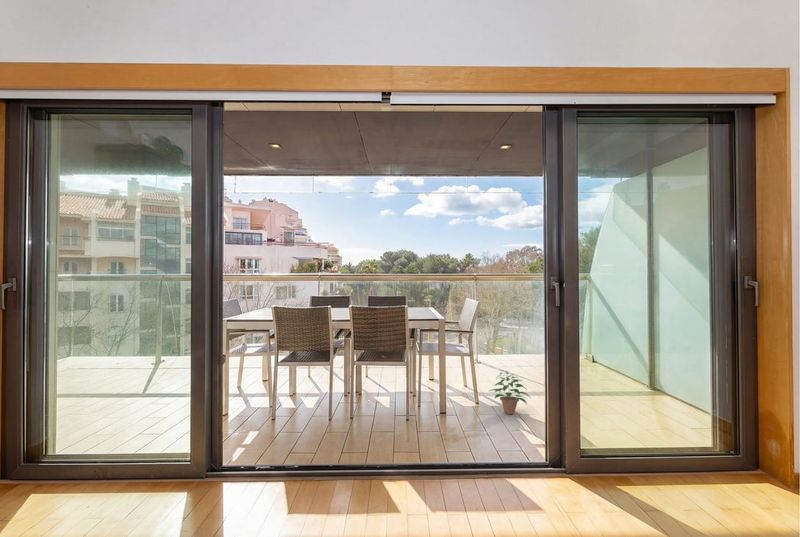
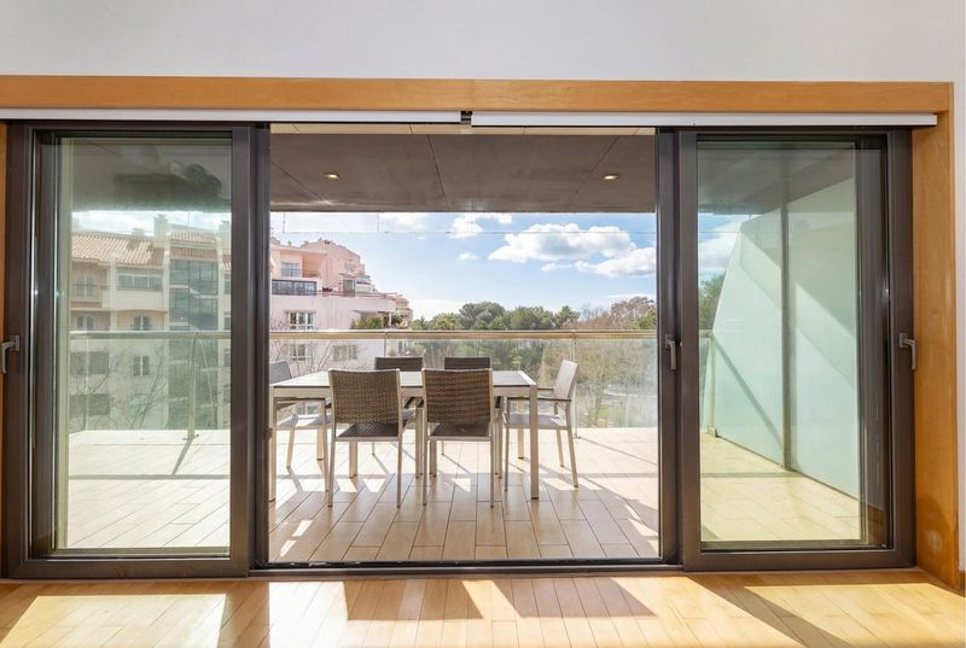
- potted plant [488,369,531,415]
